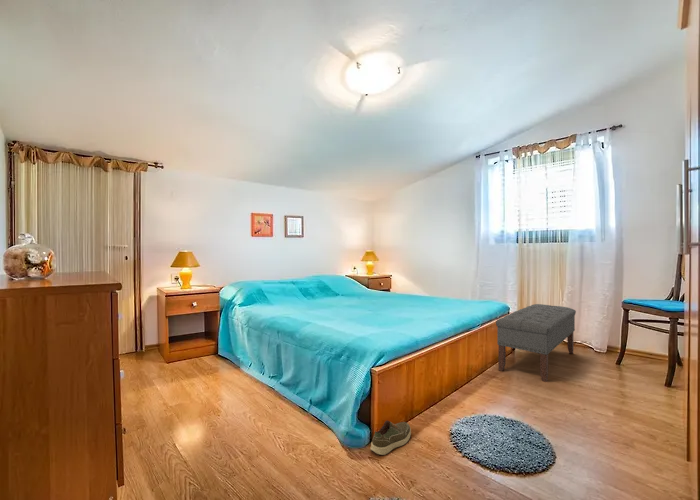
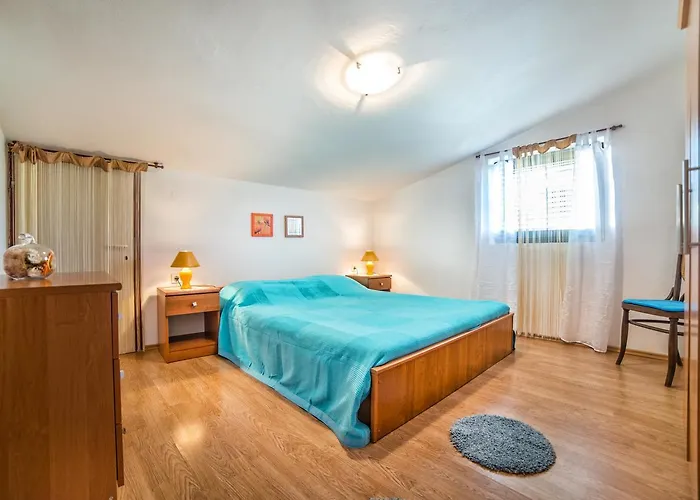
- bench [495,303,577,383]
- shoe [370,420,412,456]
